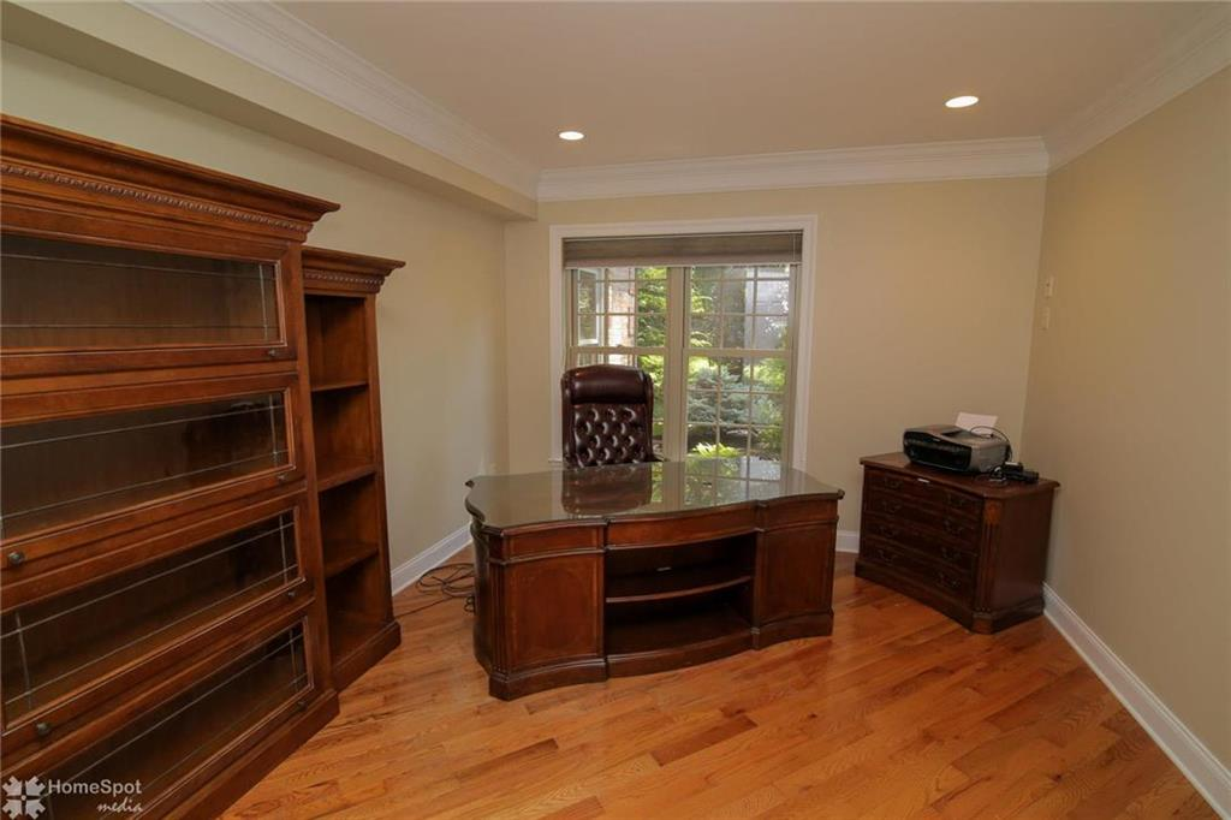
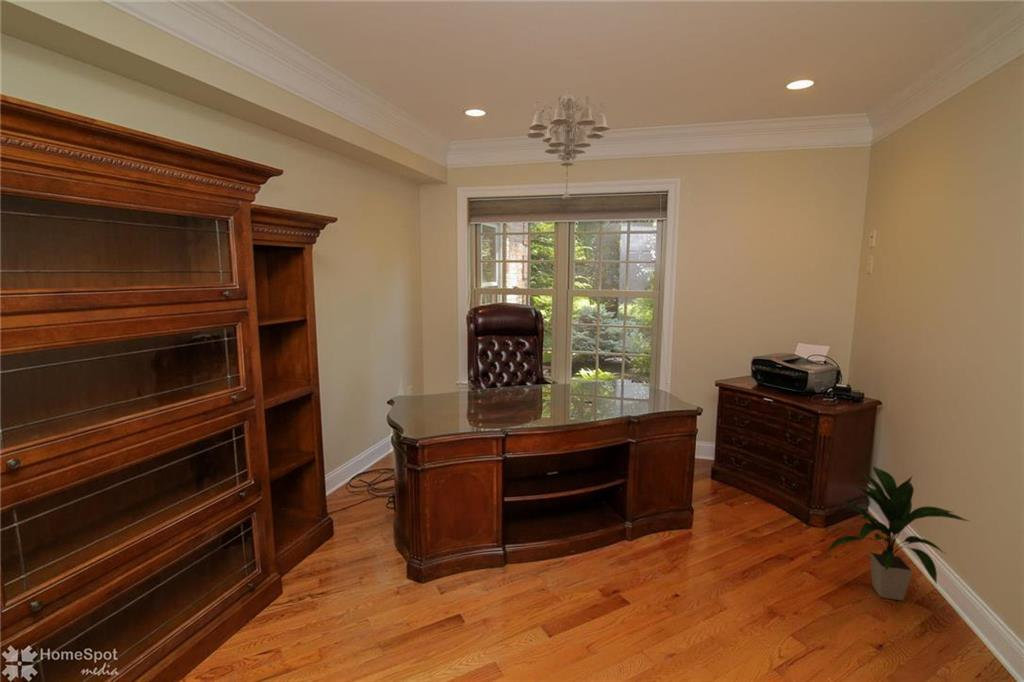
+ indoor plant [823,465,969,602]
+ chandelier [526,88,611,201]
